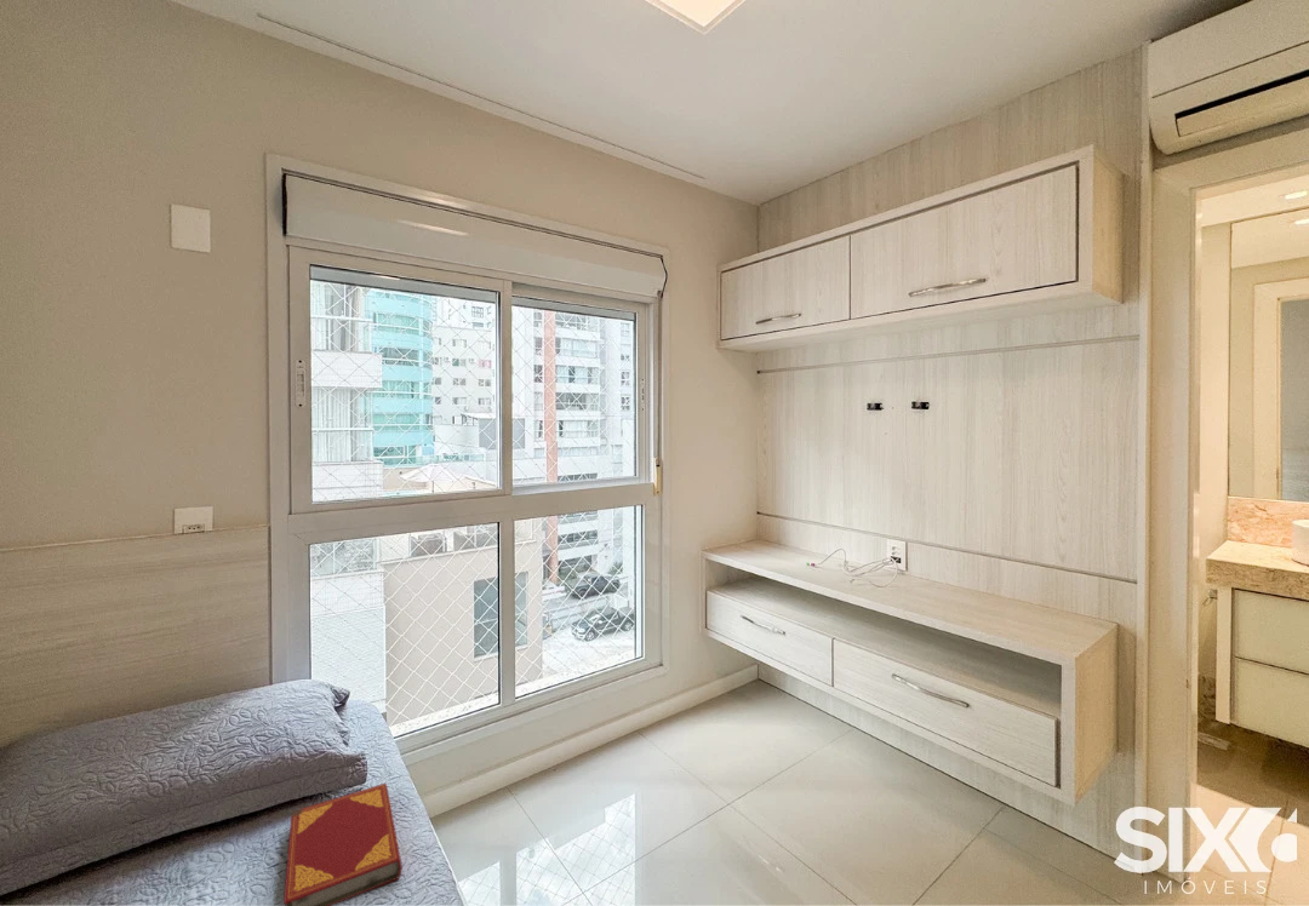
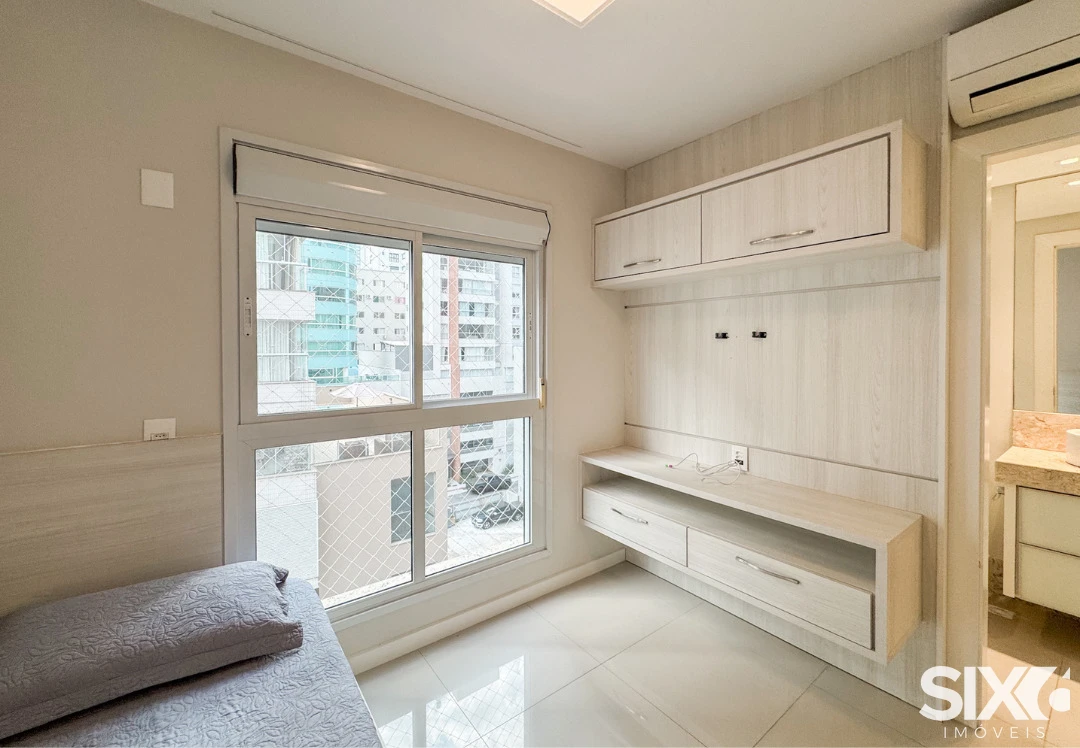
- hardback book [282,782,404,906]
